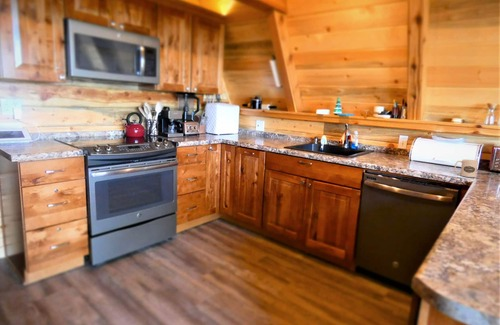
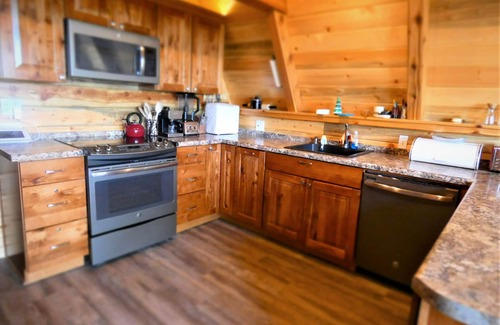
- mug [454,158,479,178]
